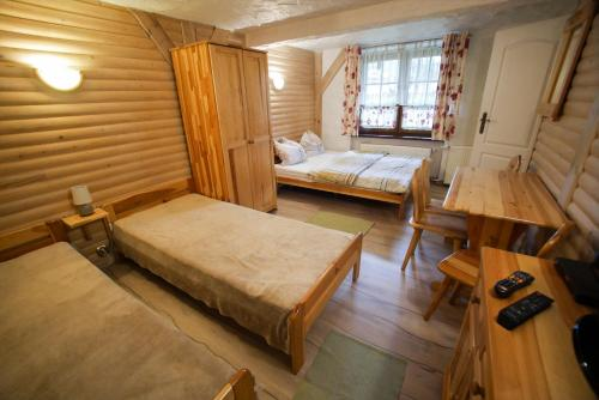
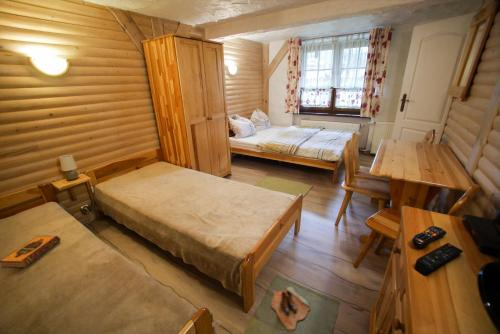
+ hardback book [0,235,62,269]
+ boots [270,286,312,331]
